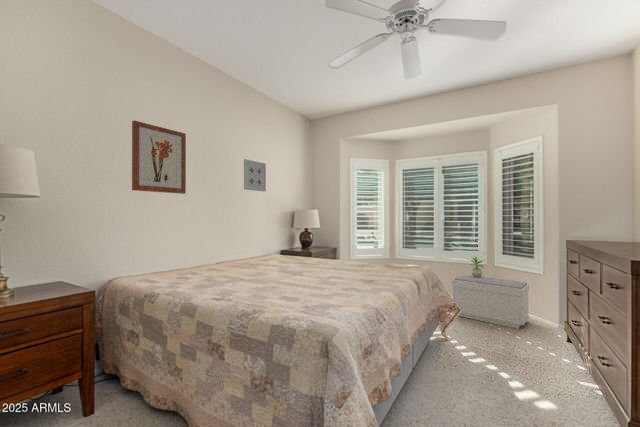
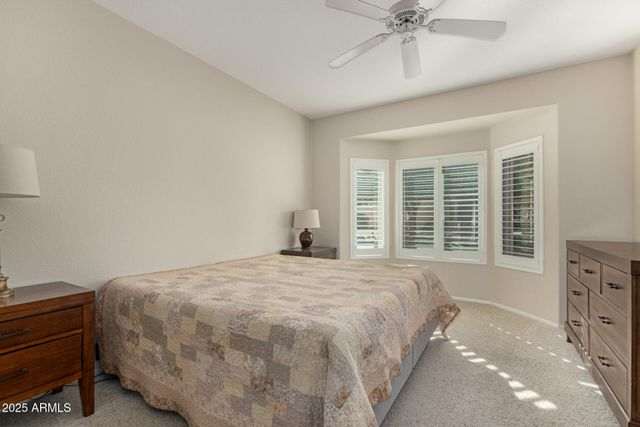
- bench [451,274,530,329]
- wall art [131,119,187,195]
- potted plant [467,255,486,277]
- wall art [243,158,267,193]
